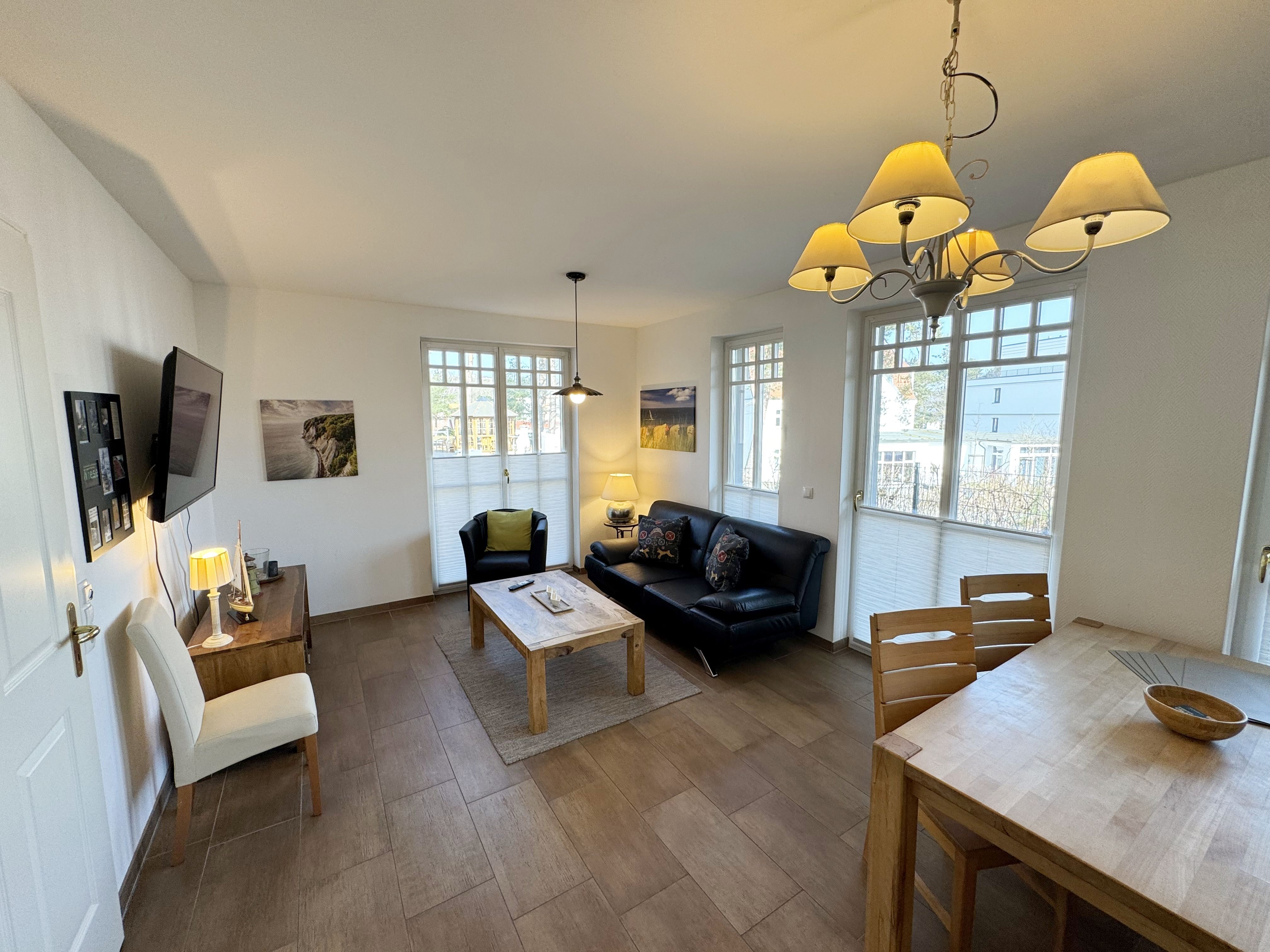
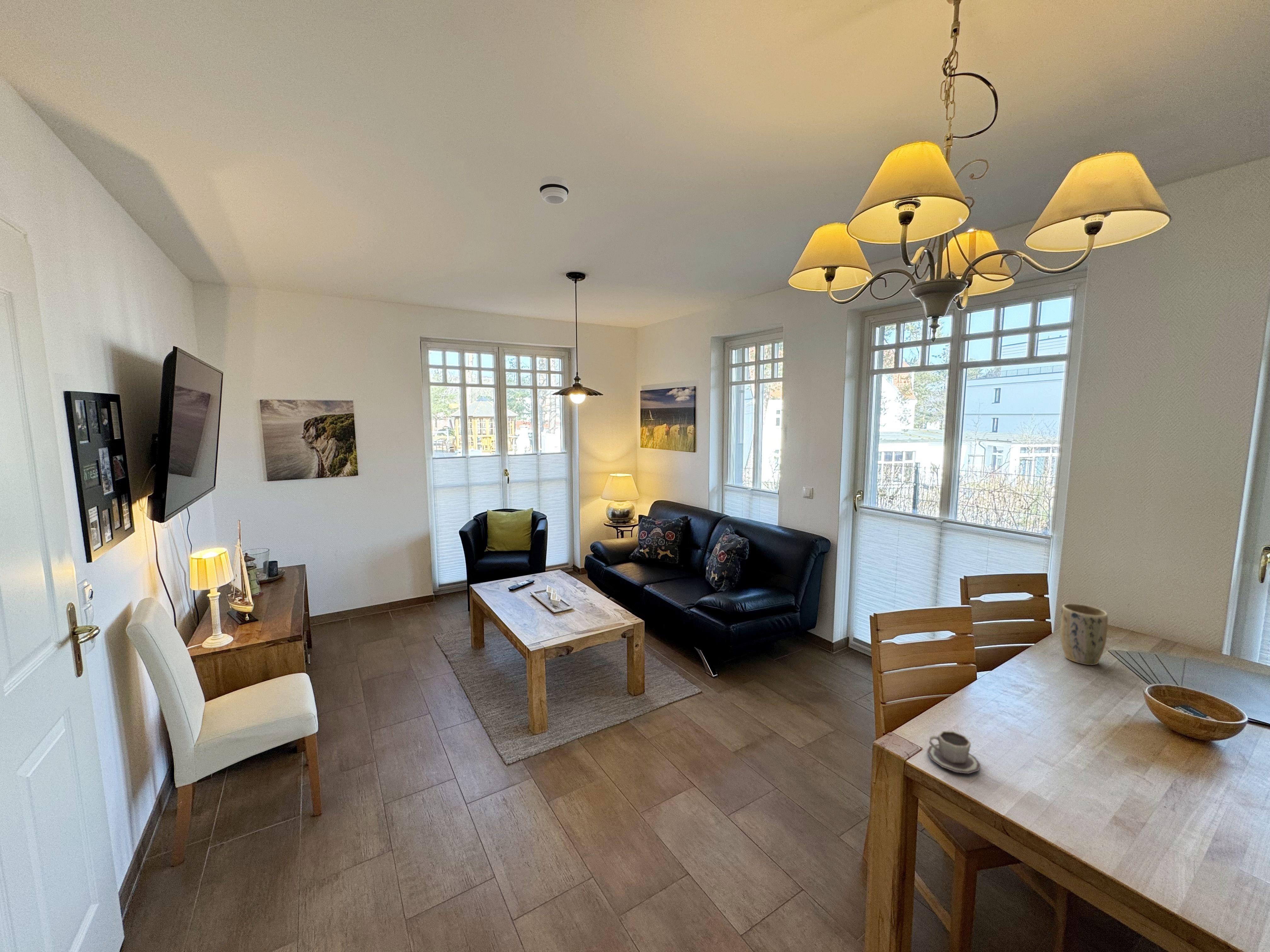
+ cup [927,730,981,774]
+ plant pot [1060,603,1108,666]
+ smoke detector [539,176,569,205]
